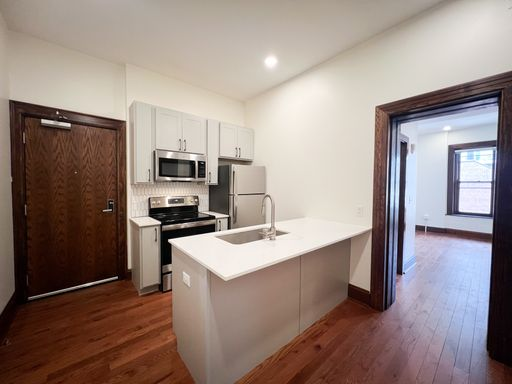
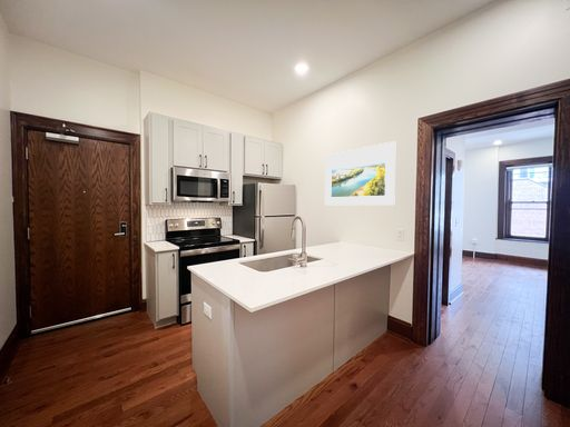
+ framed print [324,140,396,206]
